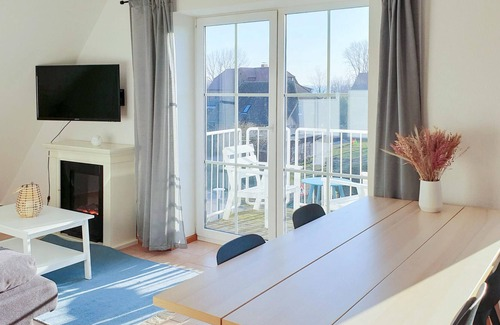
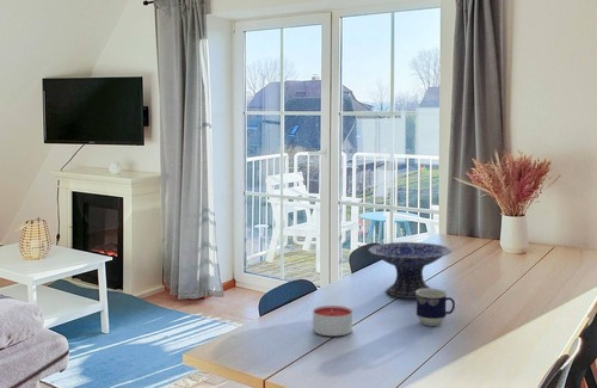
+ cup [416,288,456,327]
+ decorative bowl [368,241,453,300]
+ candle [312,304,353,337]
